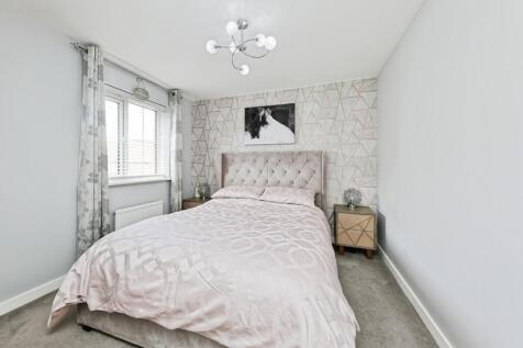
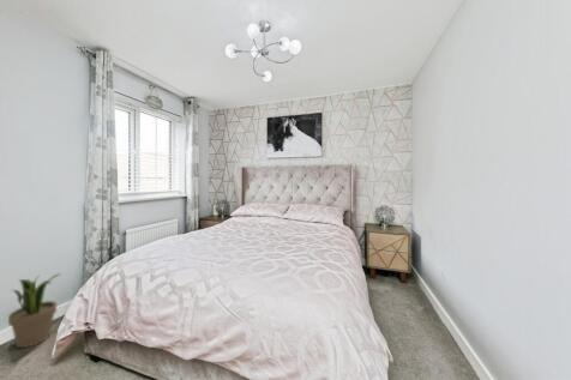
+ potted plant [7,272,62,349]
